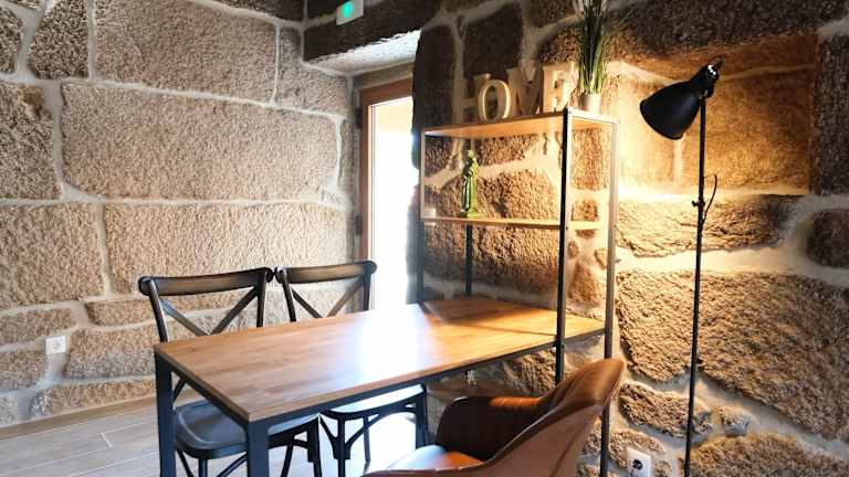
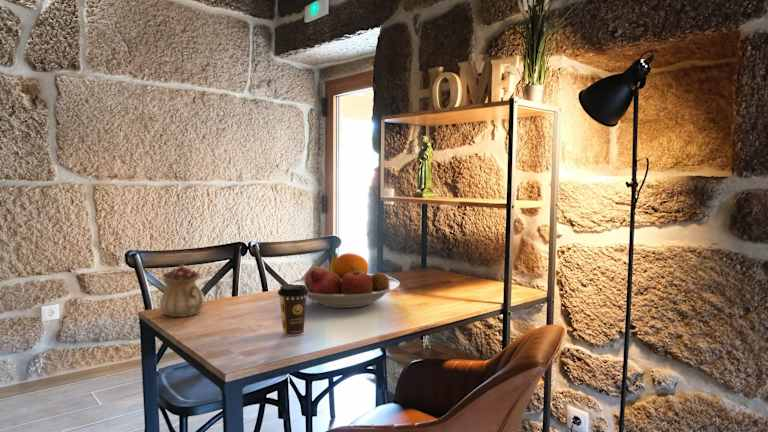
+ fruit bowl [290,252,401,309]
+ coffee cup [277,283,308,337]
+ teapot [159,260,206,318]
